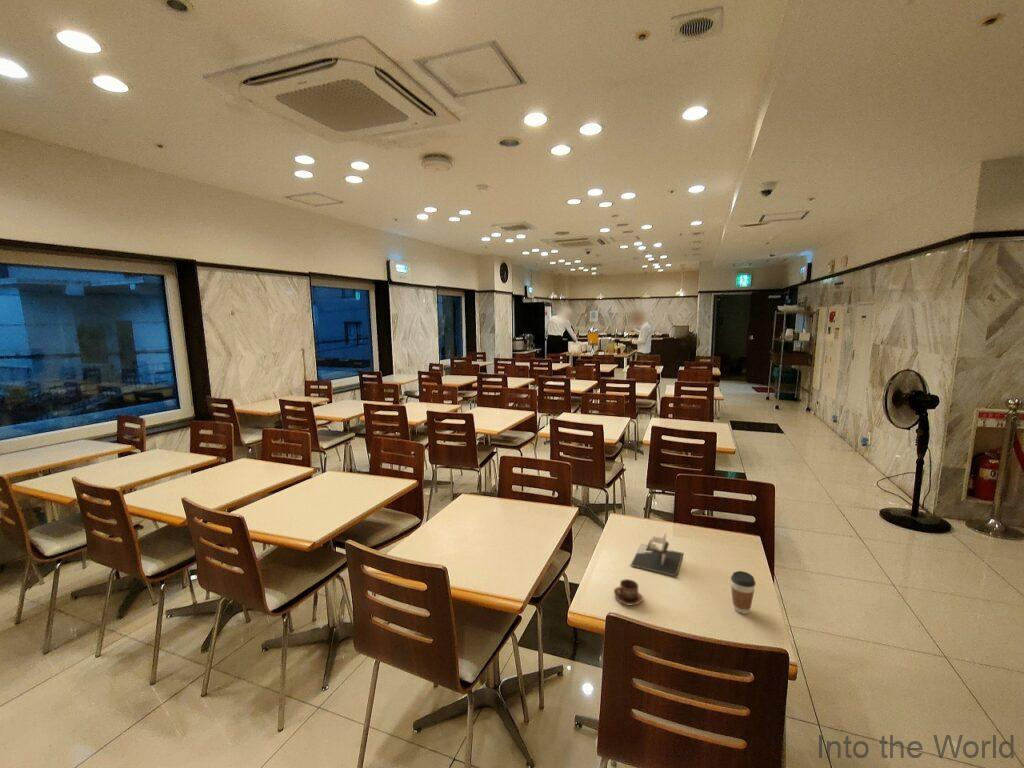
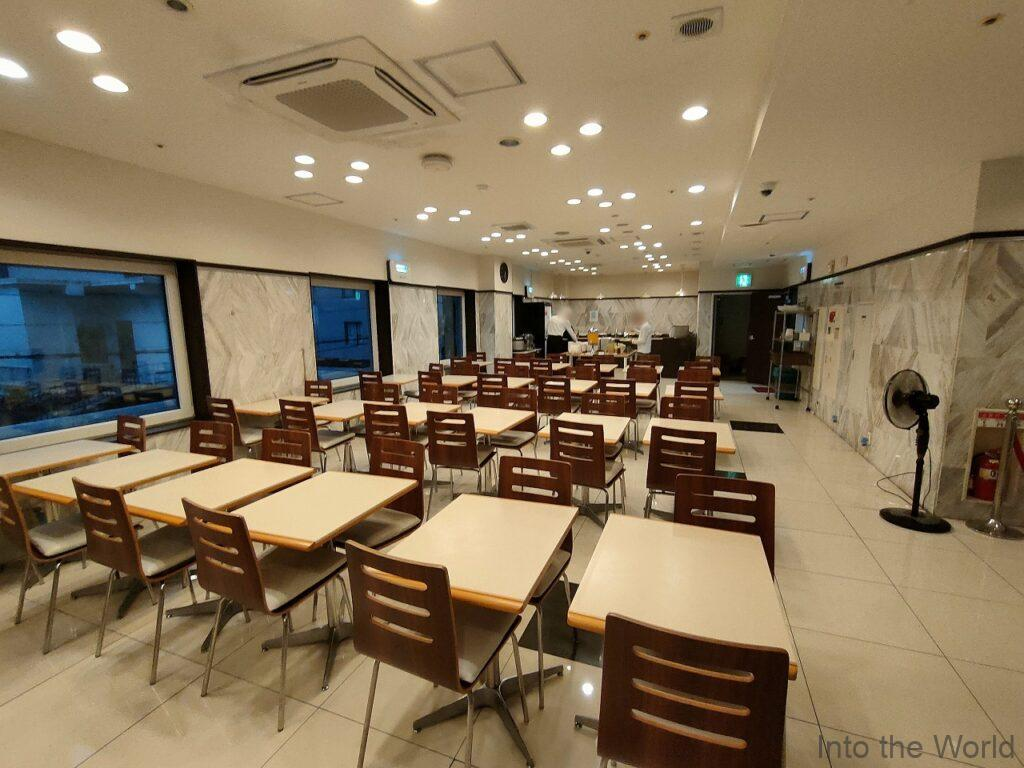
- cup [613,578,644,606]
- coffee cup [730,570,757,615]
- napkin holder [629,530,684,578]
